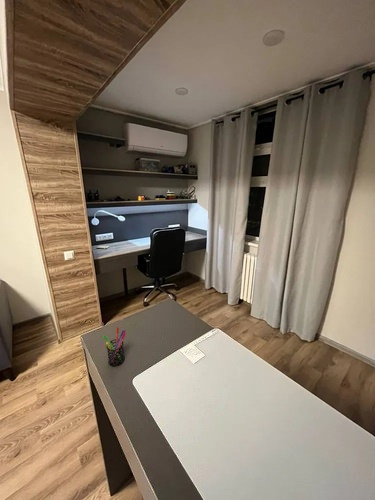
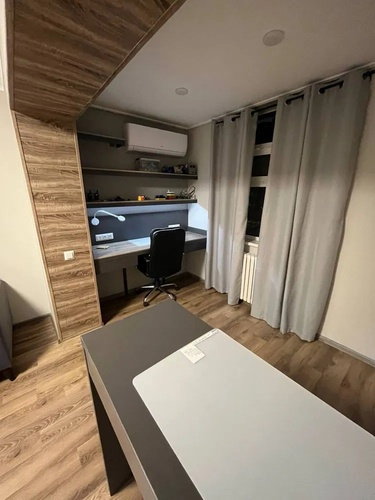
- pen holder [102,326,127,367]
